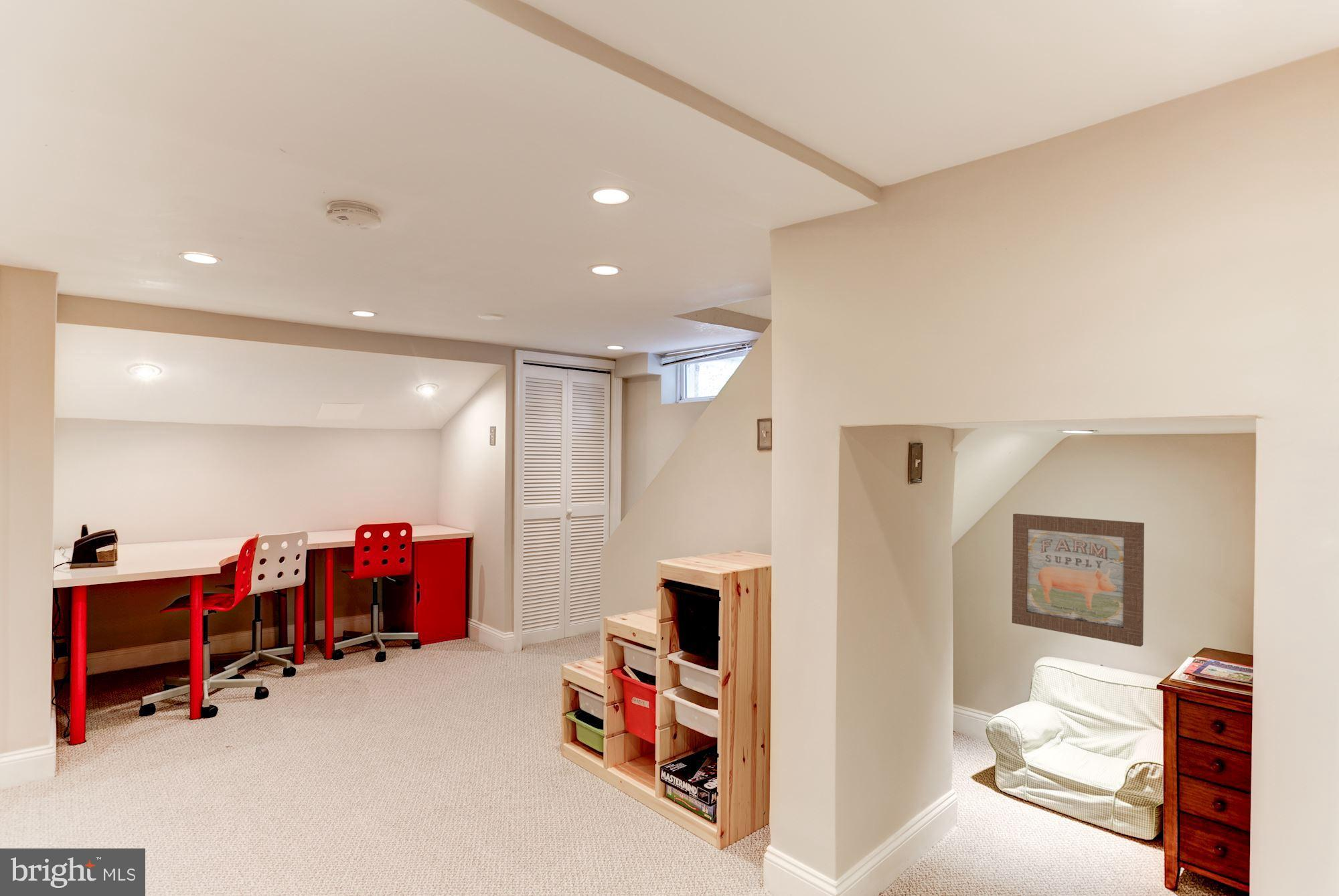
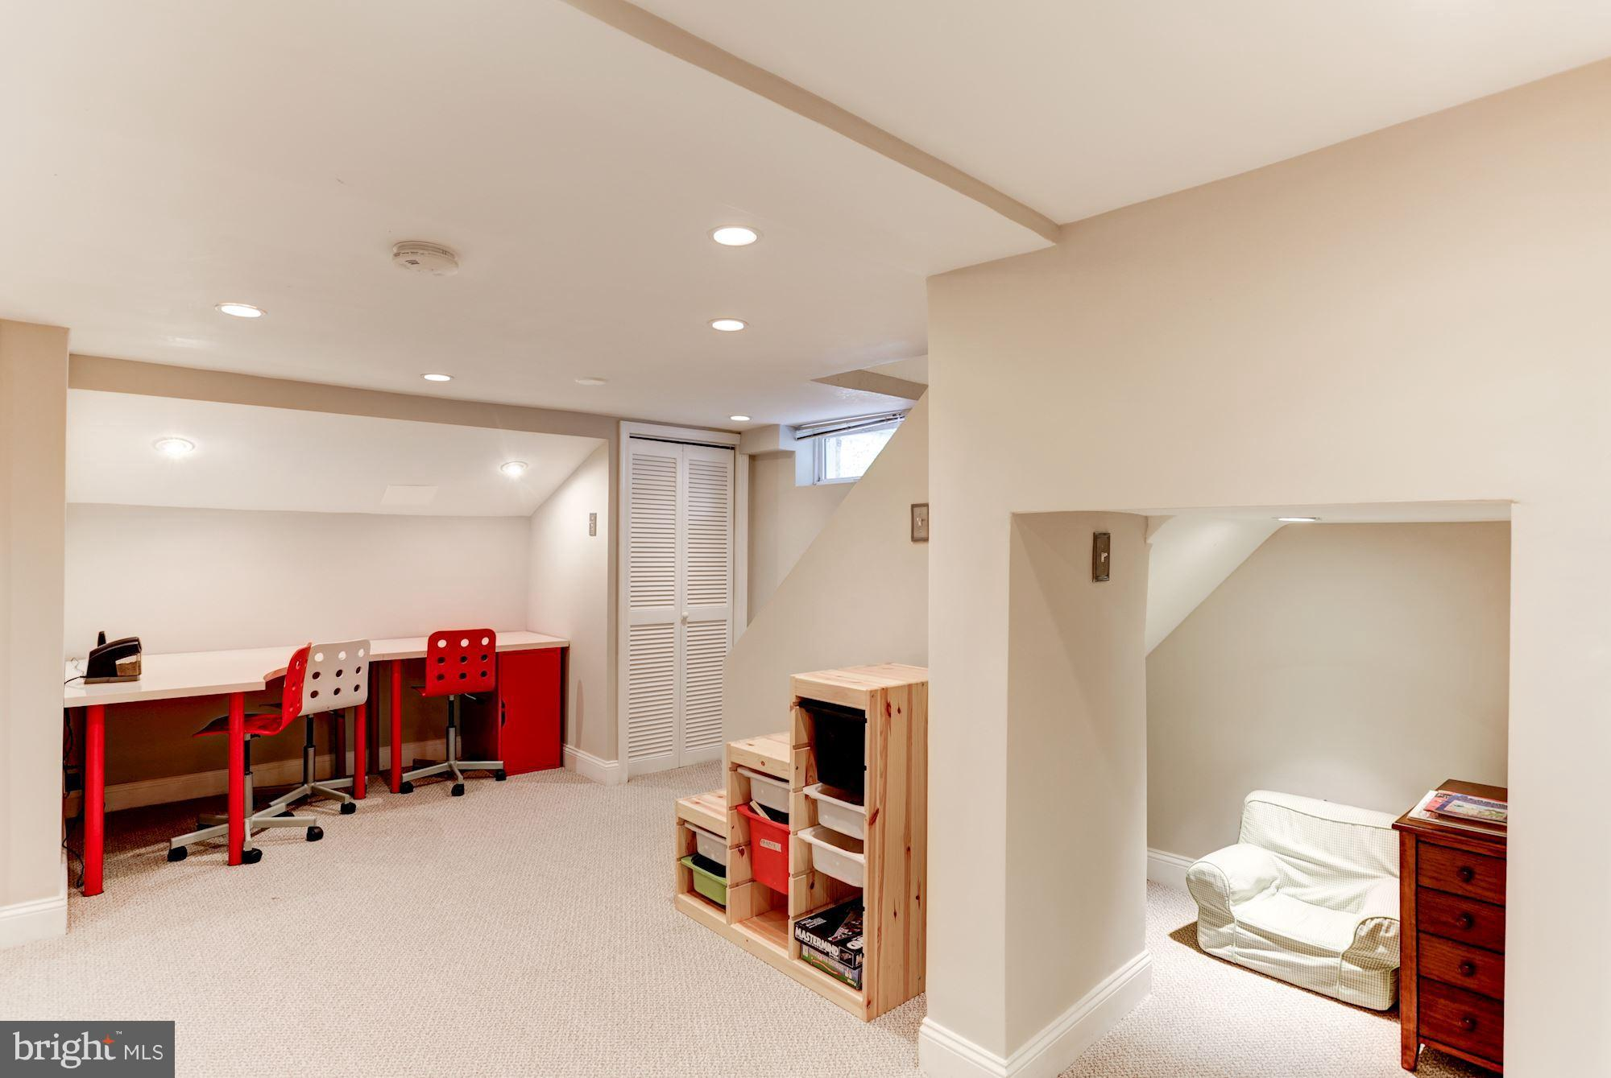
- wall art [1012,513,1145,647]
